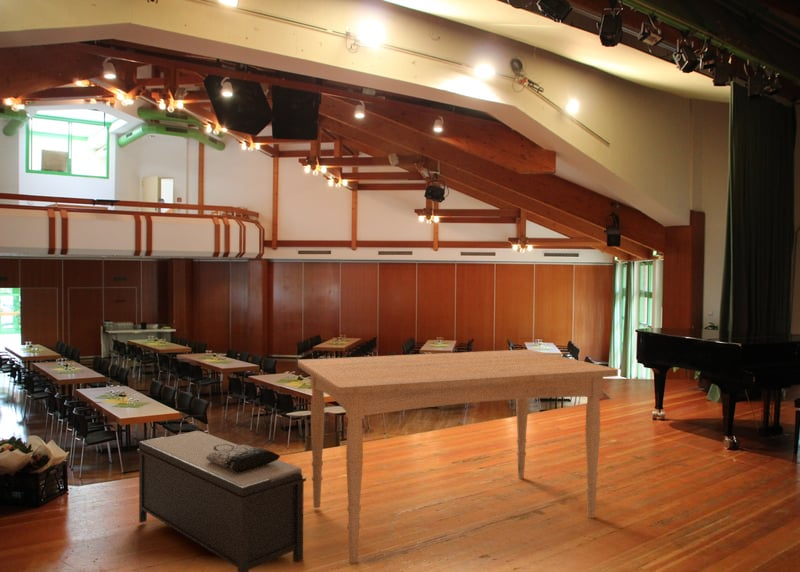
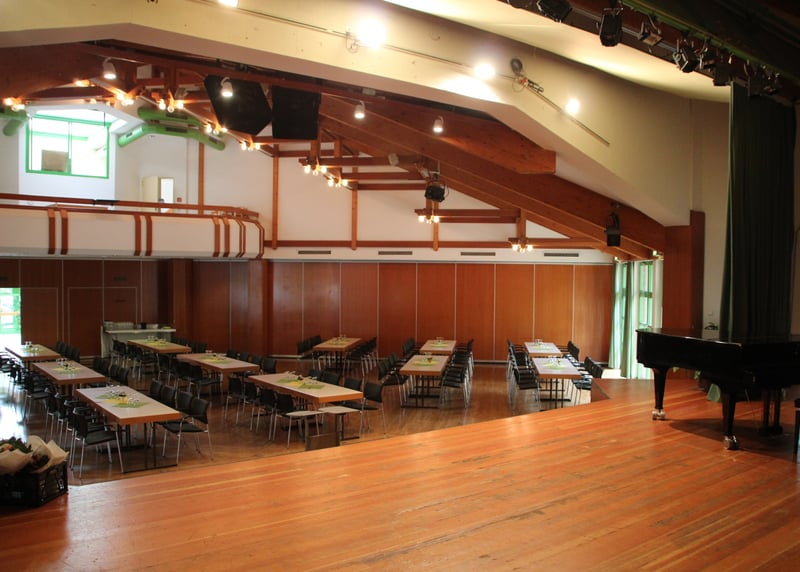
- tote bag [206,444,281,472]
- bench [136,430,307,572]
- dining table [297,349,619,564]
